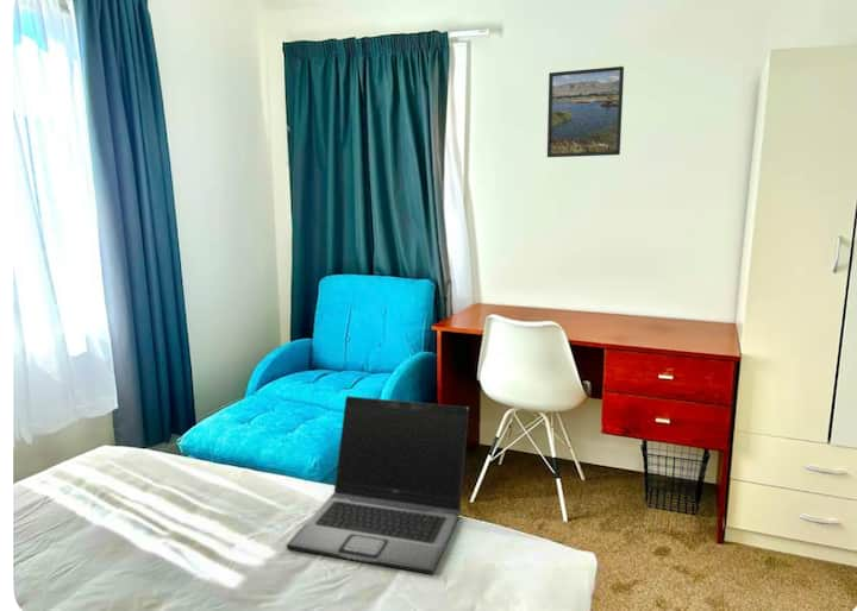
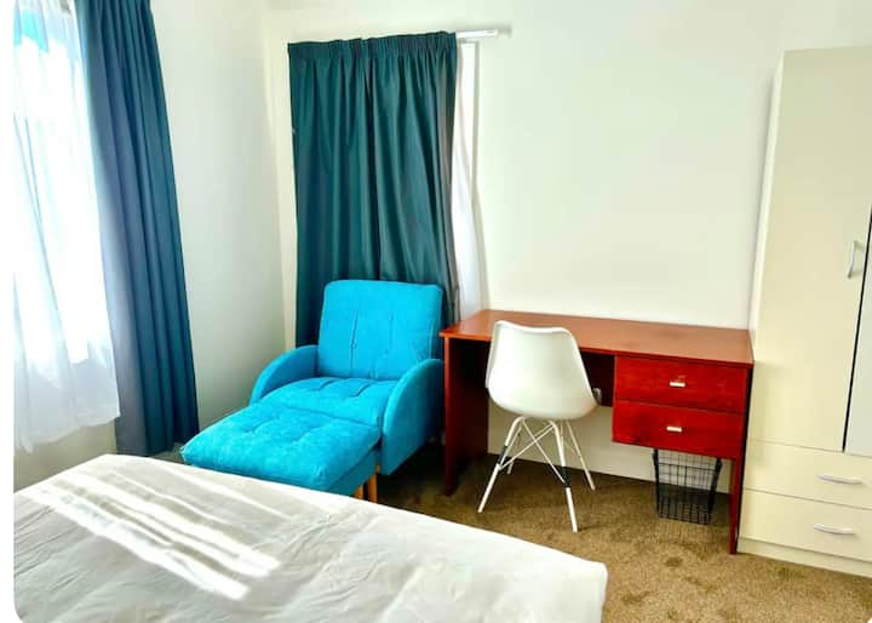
- laptop [286,395,470,575]
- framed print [546,65,625,158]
